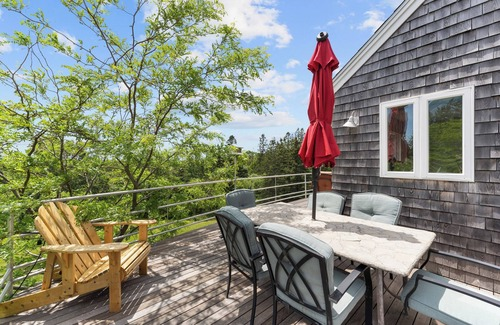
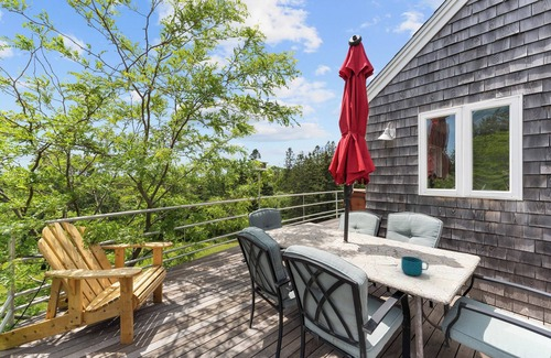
+ cup [400,256,430,276]
